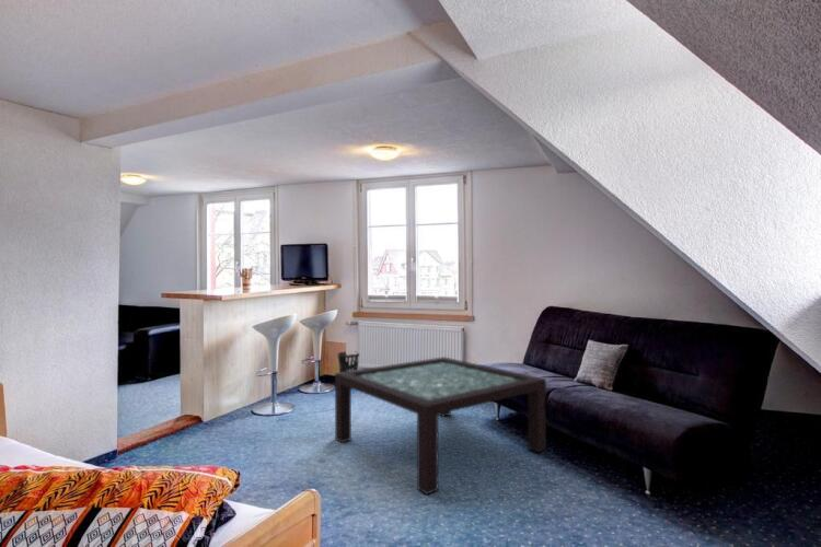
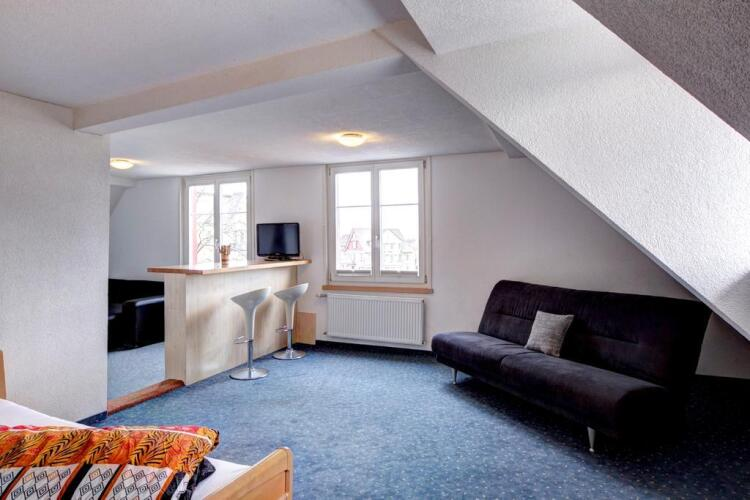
- wastebasket [337,351,360,373]
- coffee table [334,356,547,496]
